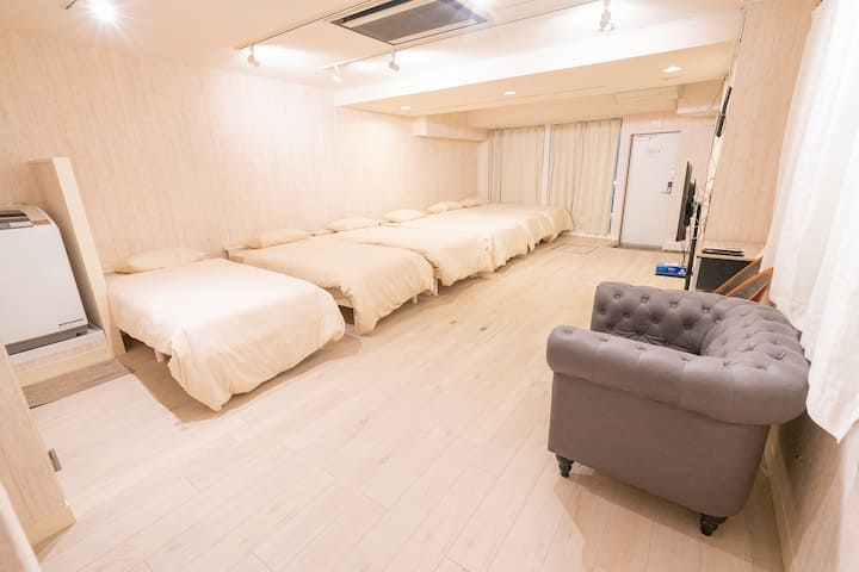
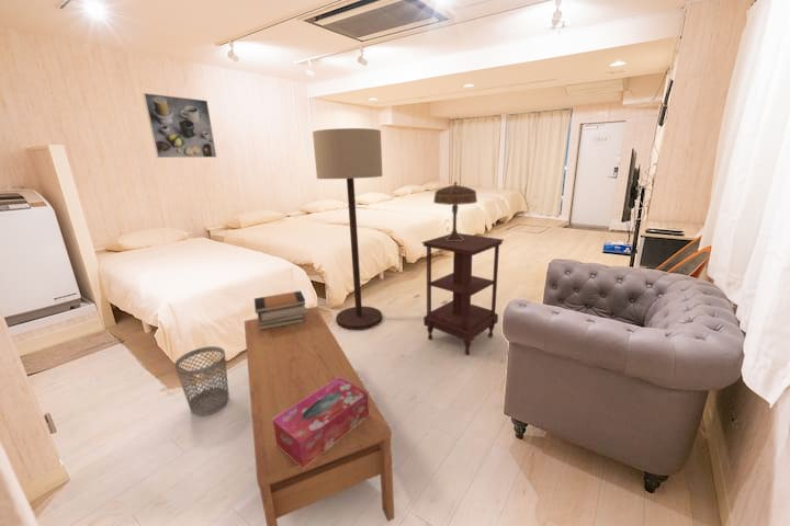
+ book stack [253,290,307,330]
+ wastebasket [173,345,230,418]
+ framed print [142,92,217,159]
+ table lamp [432,181,478,241]
+ tissue box [272,377,370,469]
+ floor lamp [312,127,384,331]
+ side table [420,232,505,356]
+ coffee table [244,306,395,526]
